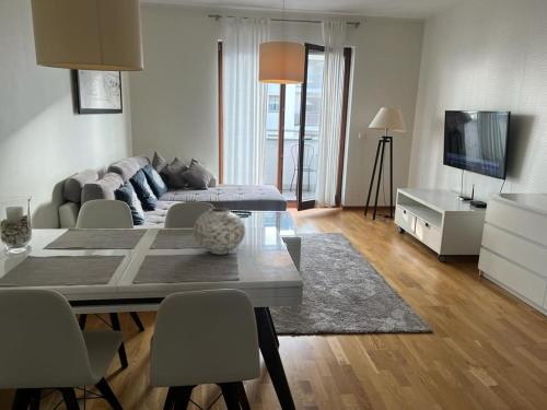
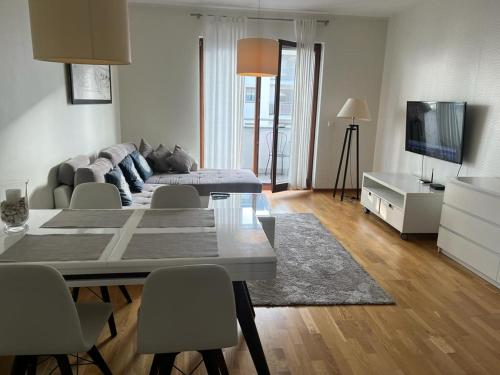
- vase [193,207,246,255]
